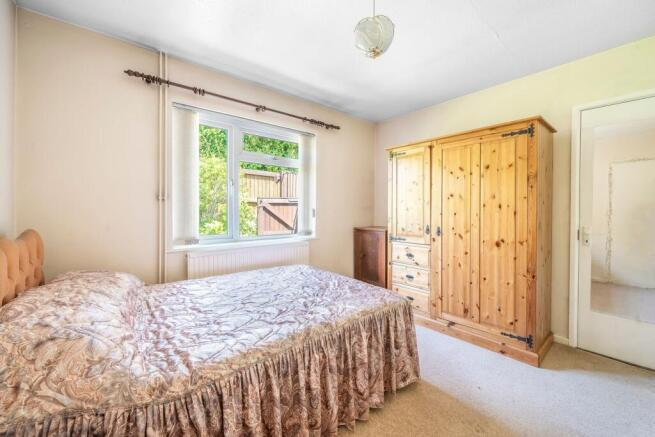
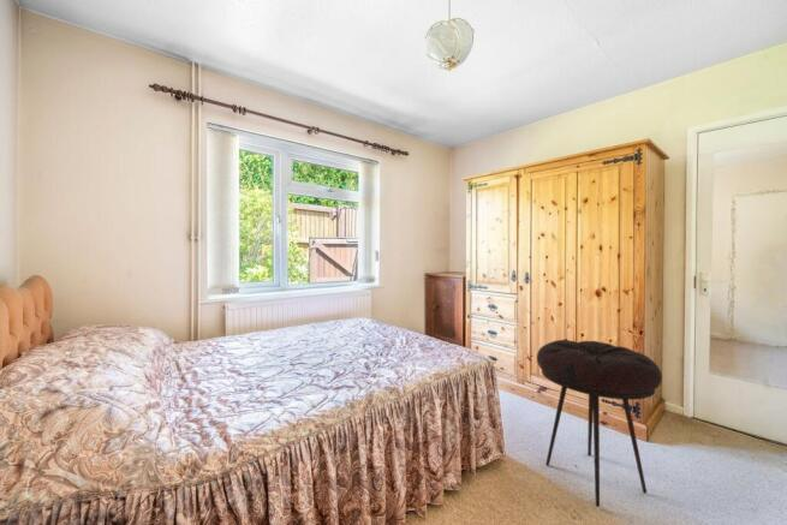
+ stool [536,339,663,508]
